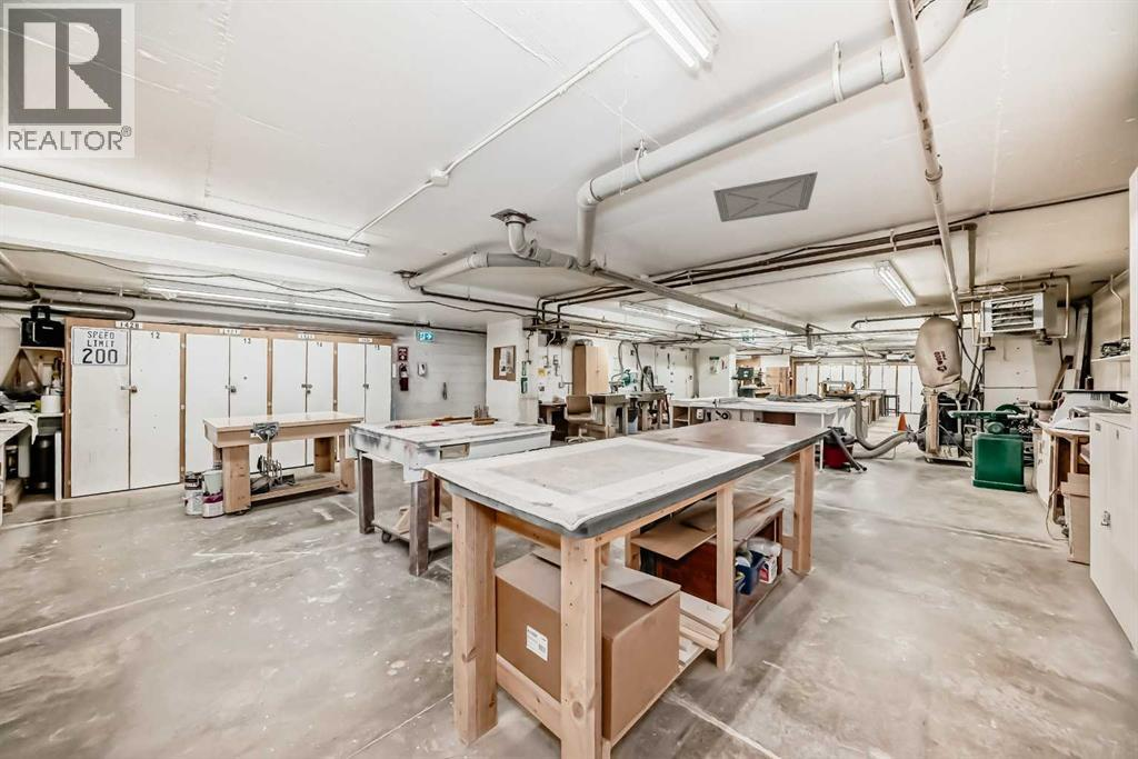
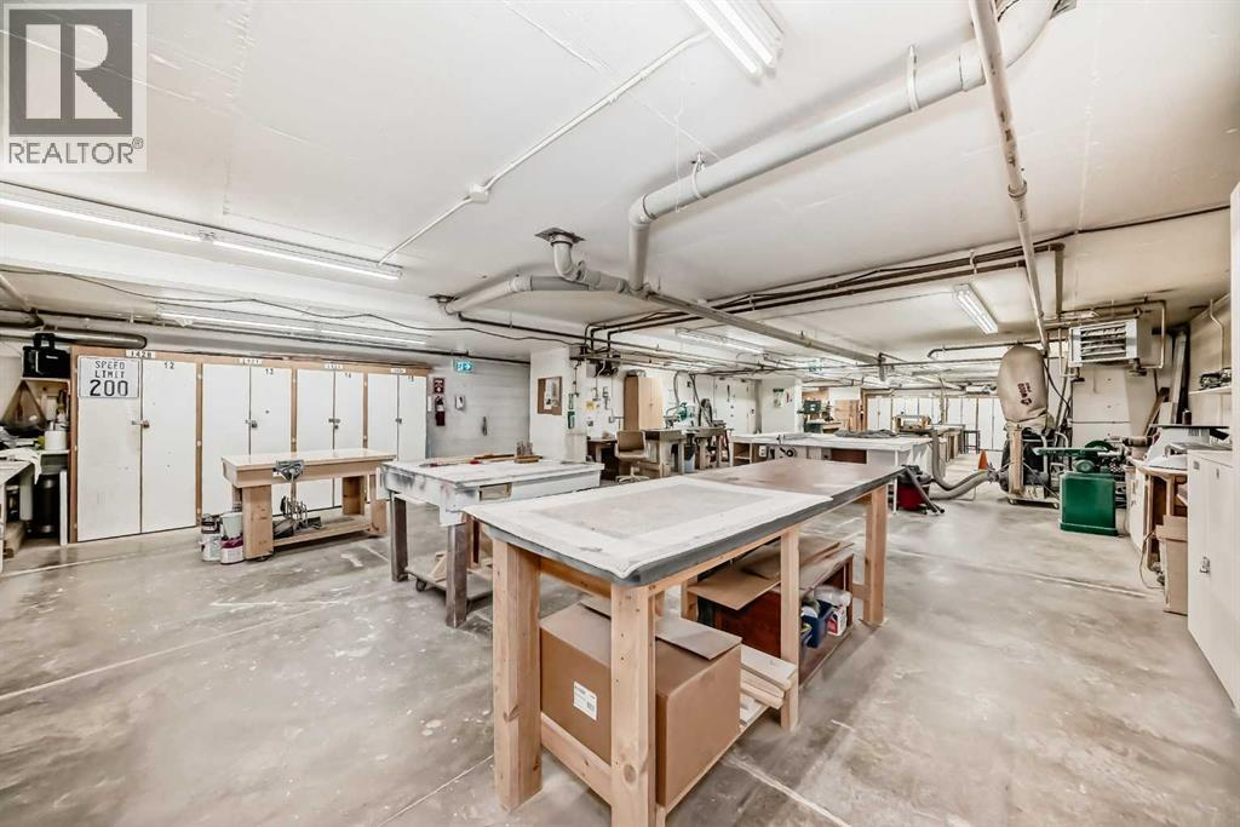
- ceiling vent [712,171,819,223]
